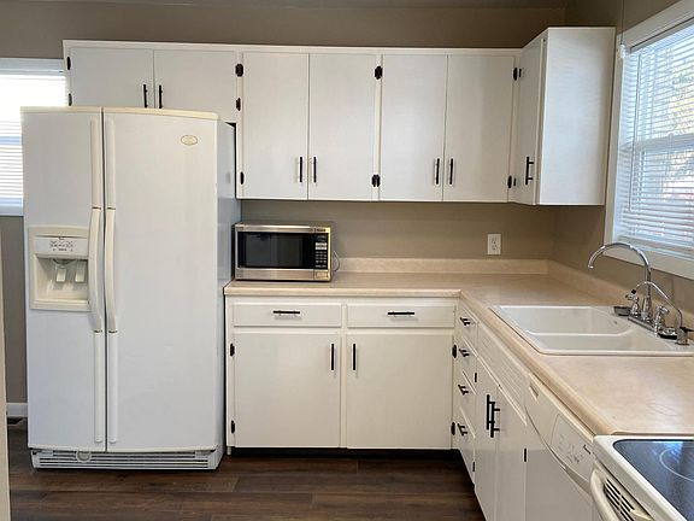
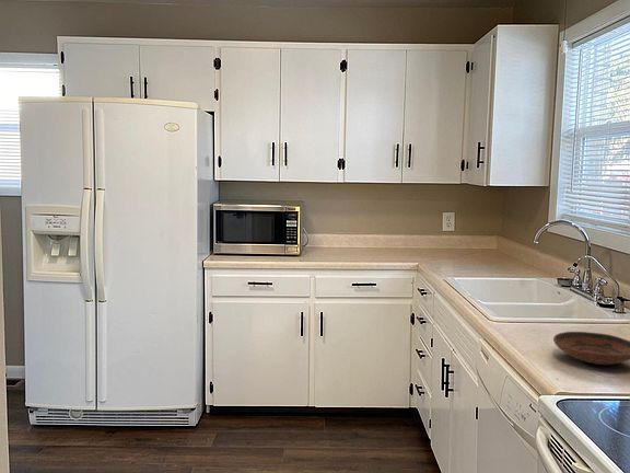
+ bowl [552,331,630,366]
